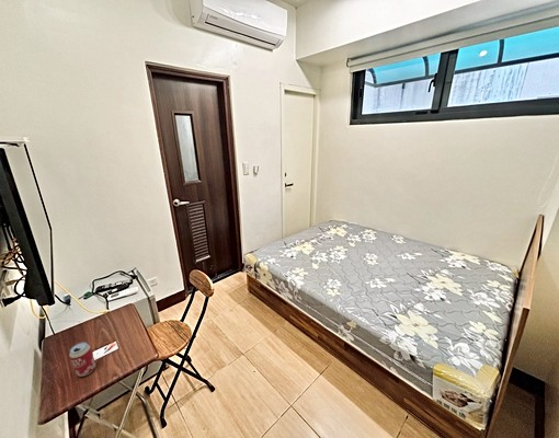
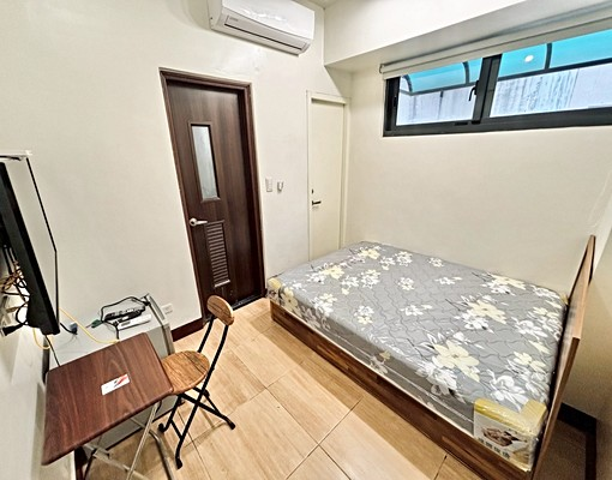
- beverage can [68,342,96,378]
